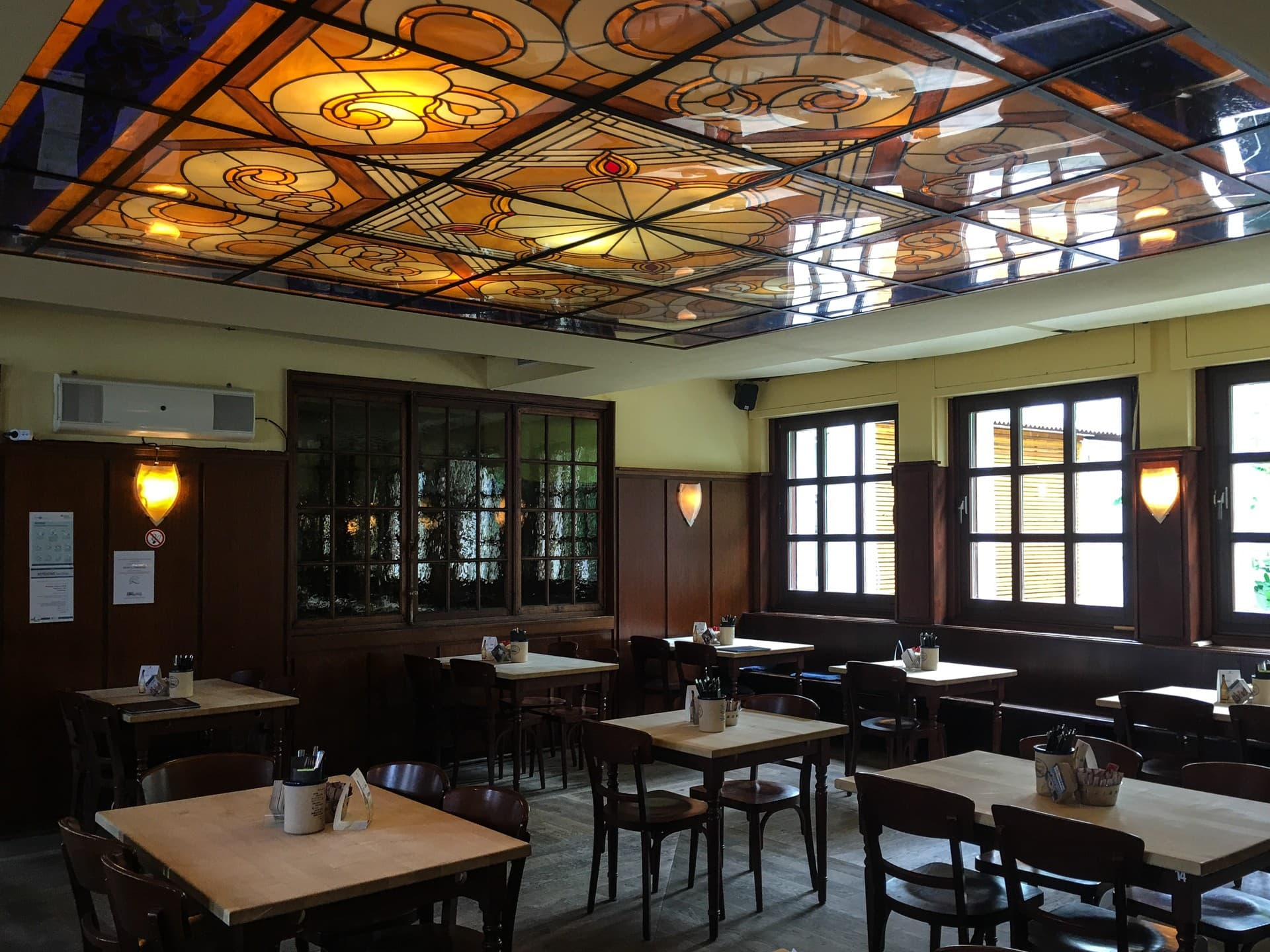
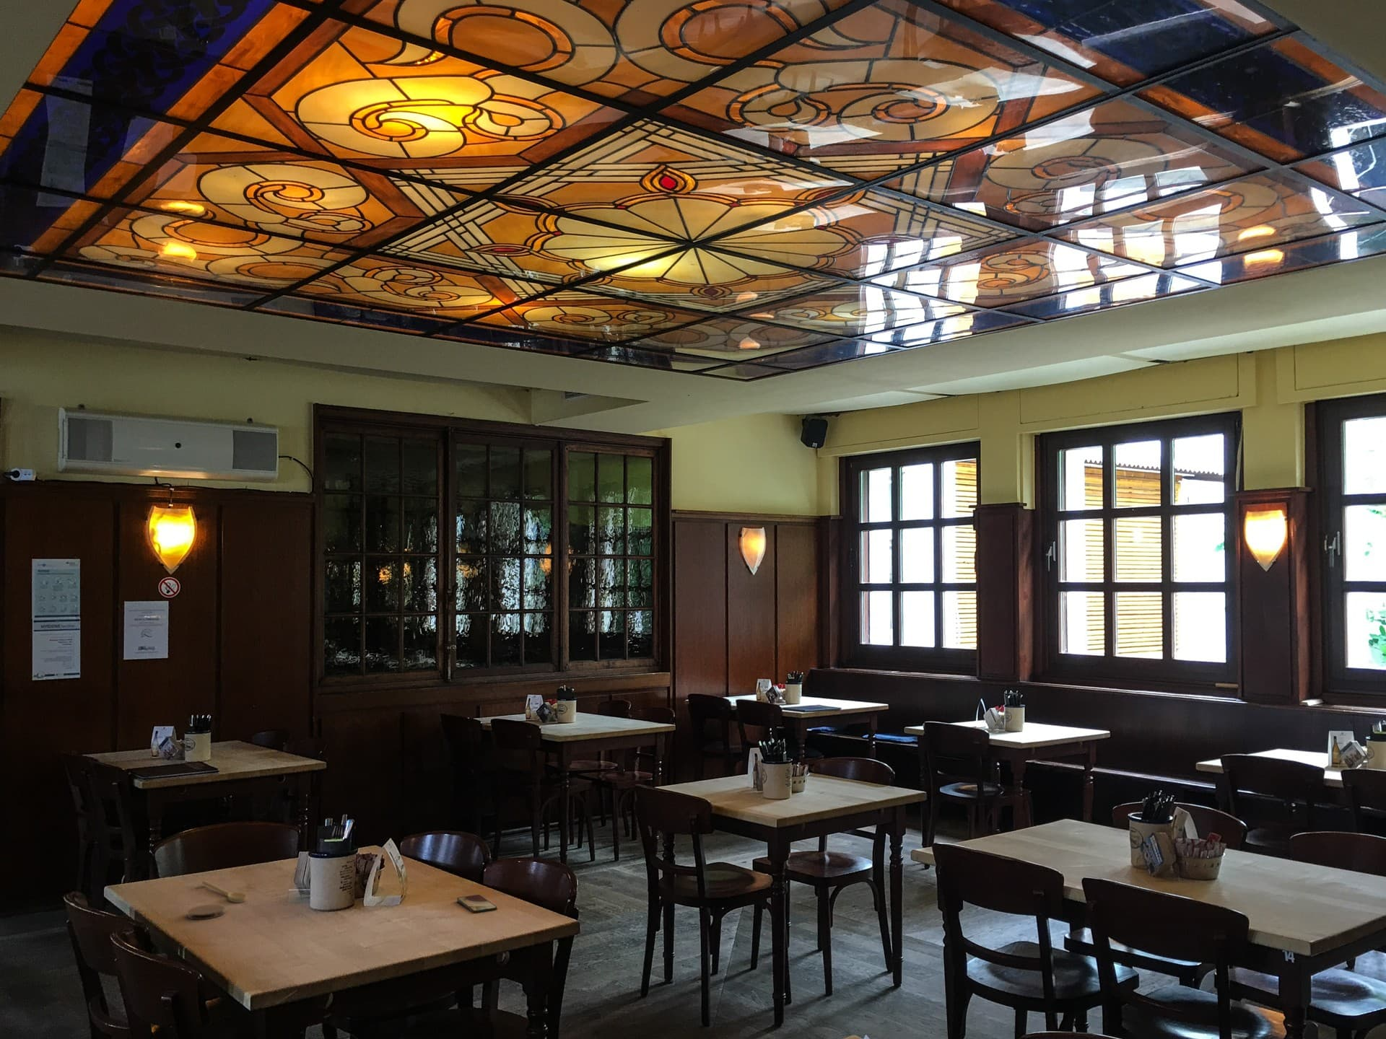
+ smartphone [456,894,498,915]
+ coaster [187,904,225,920]
+ spoon [202,880,248,904]
